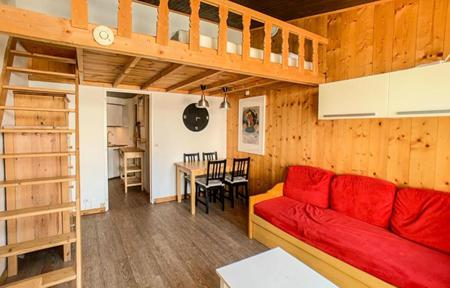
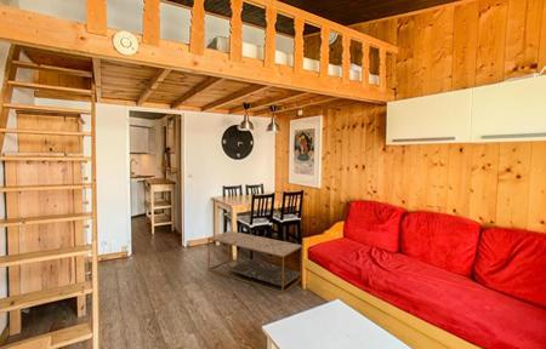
+ coffee table [207,230,303,294]
